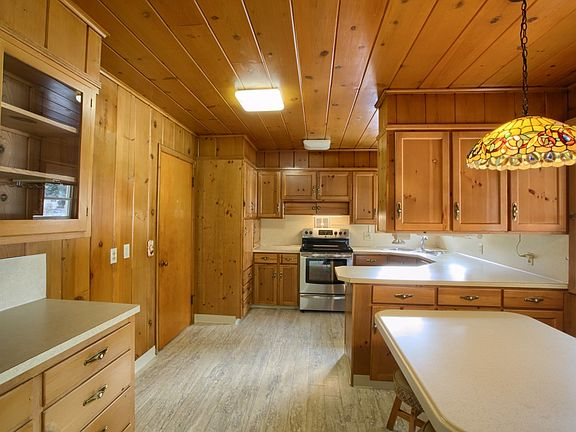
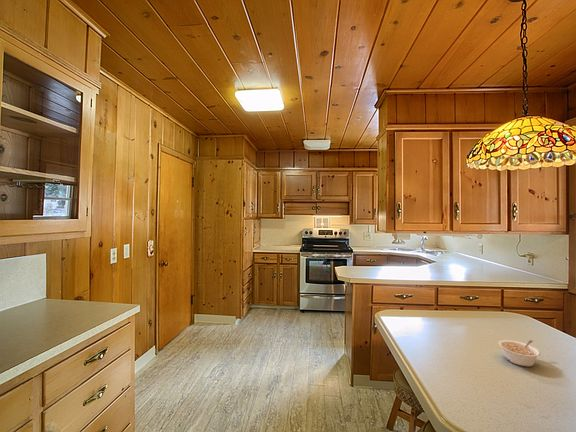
+ legume [498,339,542,367]
